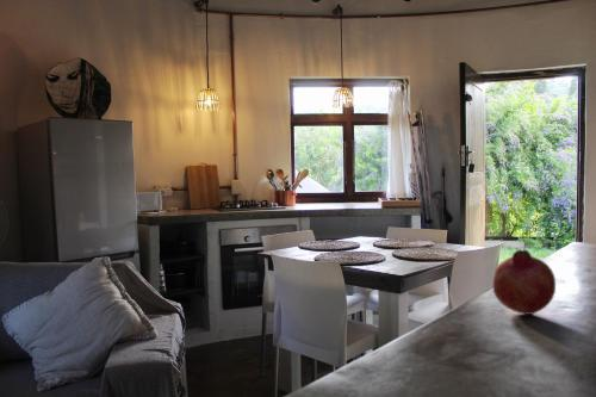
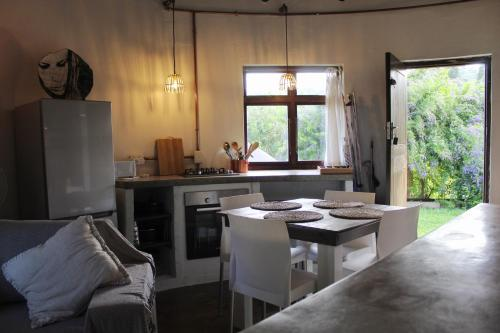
- fruit [492,248,557,316]
